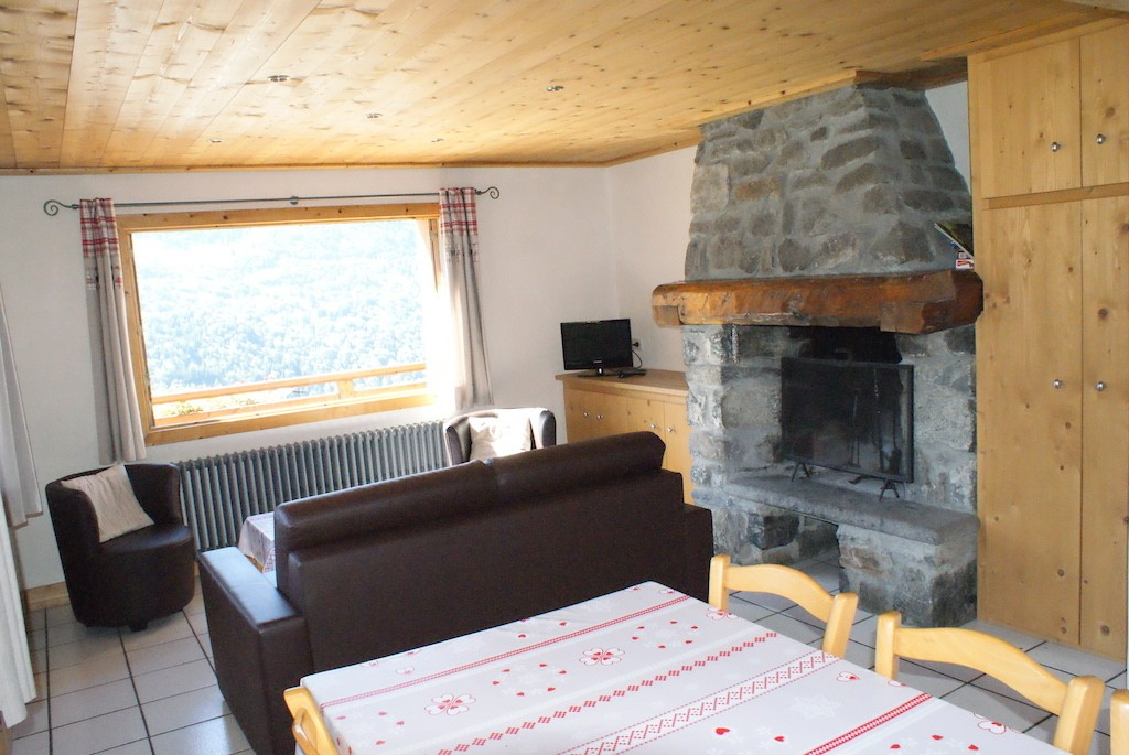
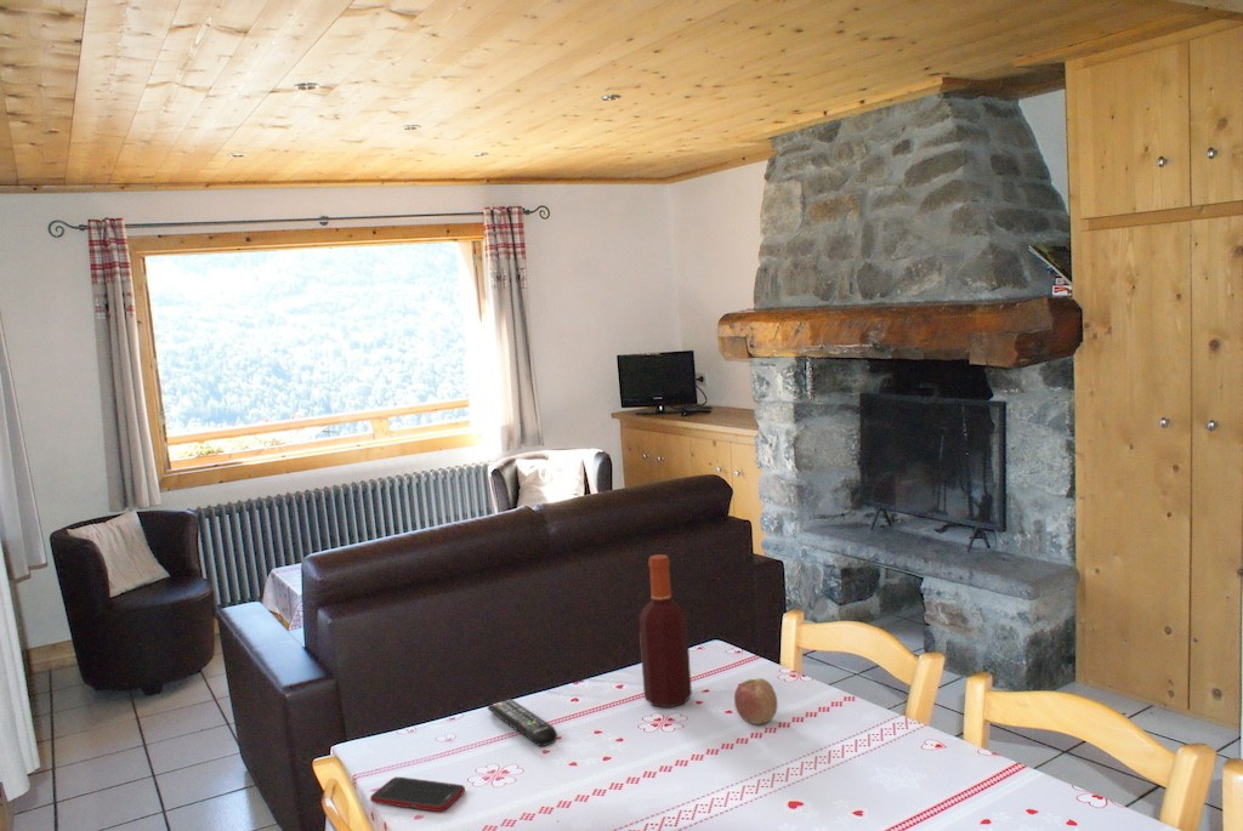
+ apple [733,677,778,725]
+ bottle [637,553,693,708]
+ cell phone [369,776,466,813]
+ remote control [487,698,558,747]
